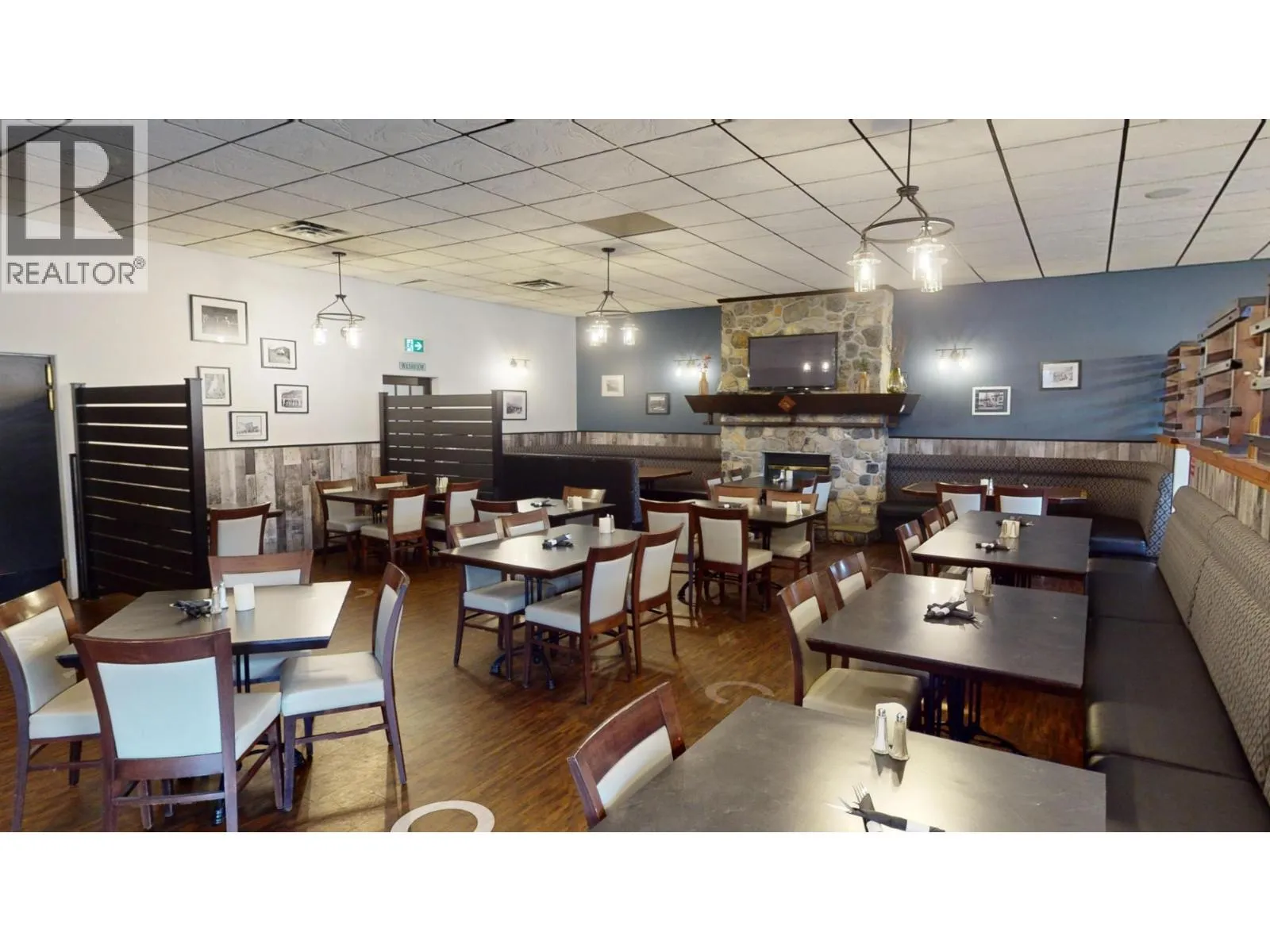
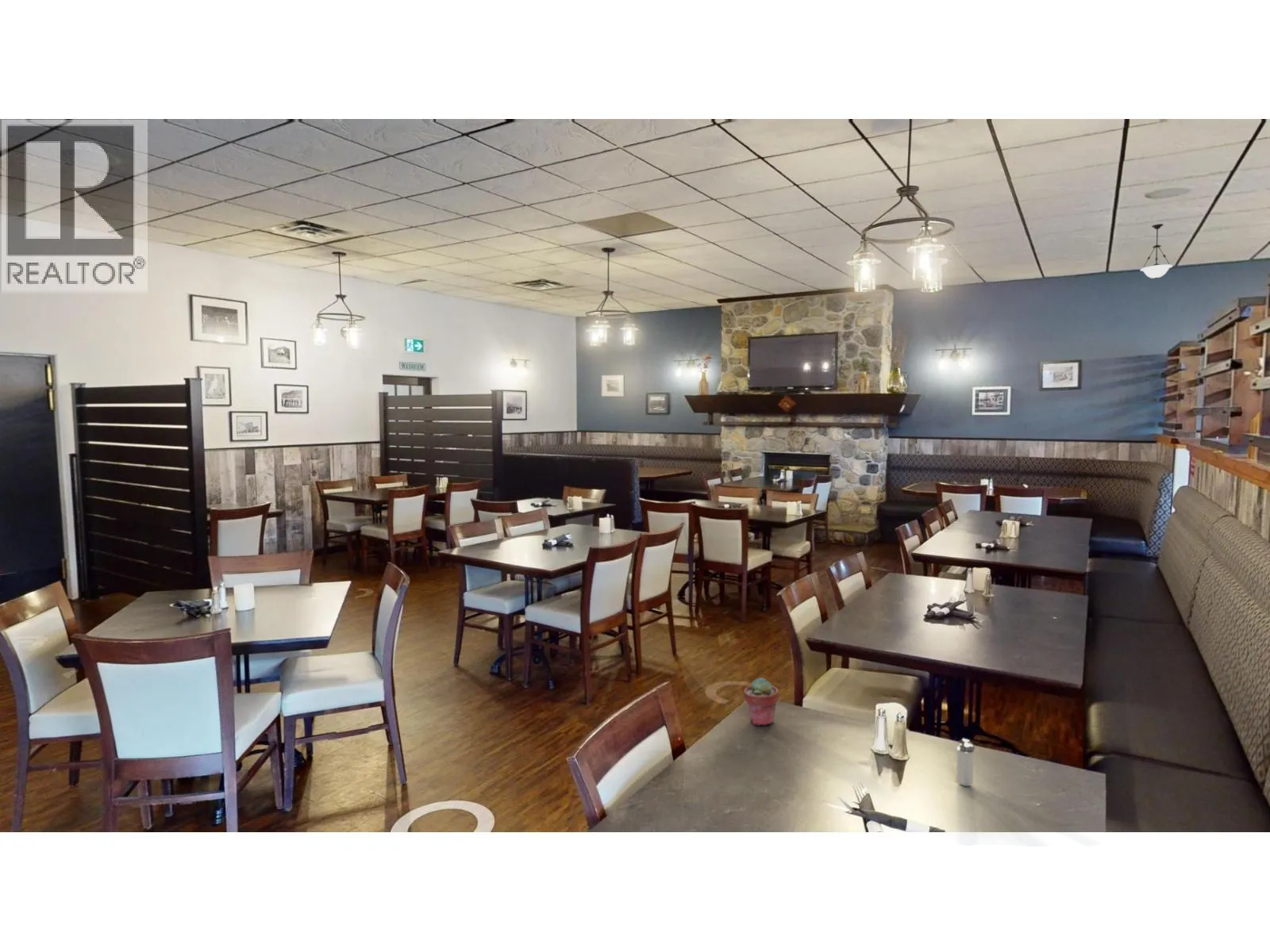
+ shaker [956,738,976,787]
+ pendant light [1139,223,1174,279]
+ potted succulent [743,677,779,727]
